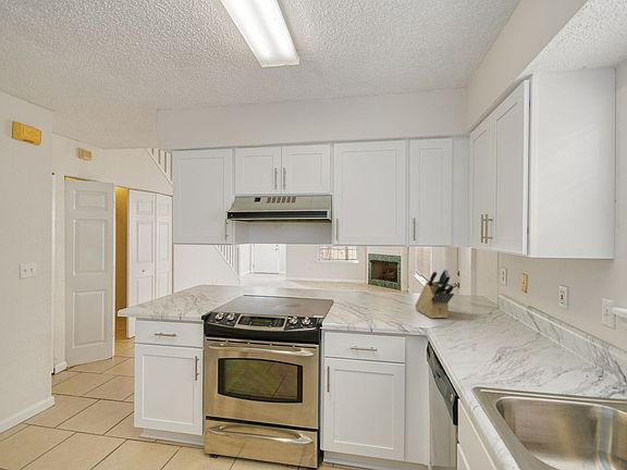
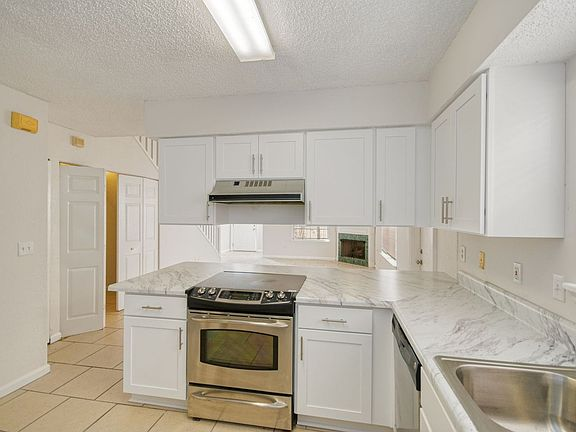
- knife block [414,268,455,320]
